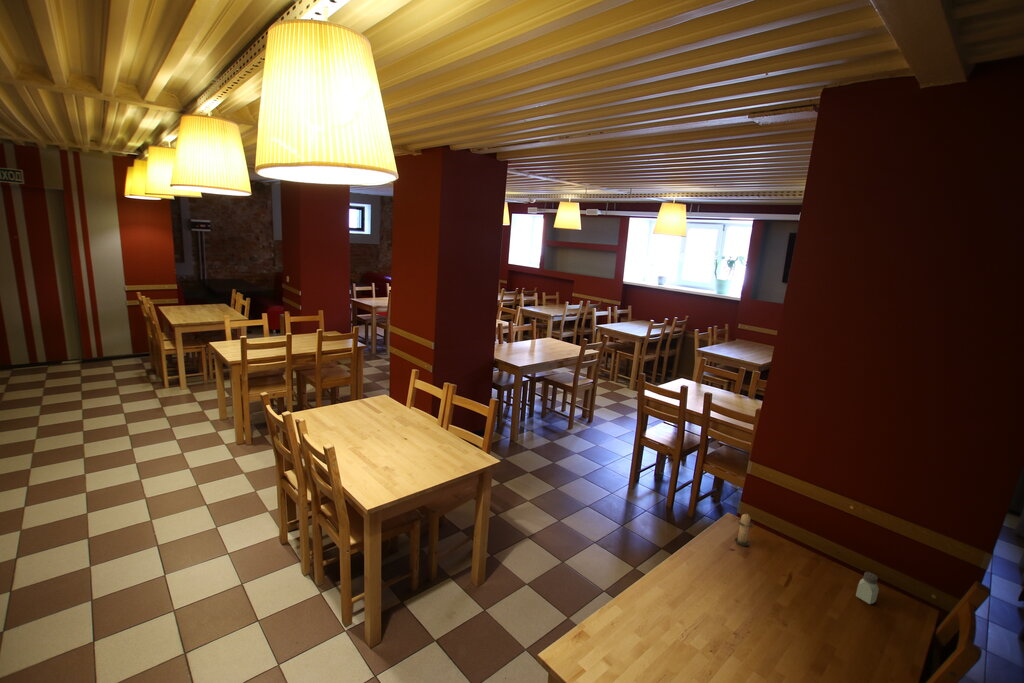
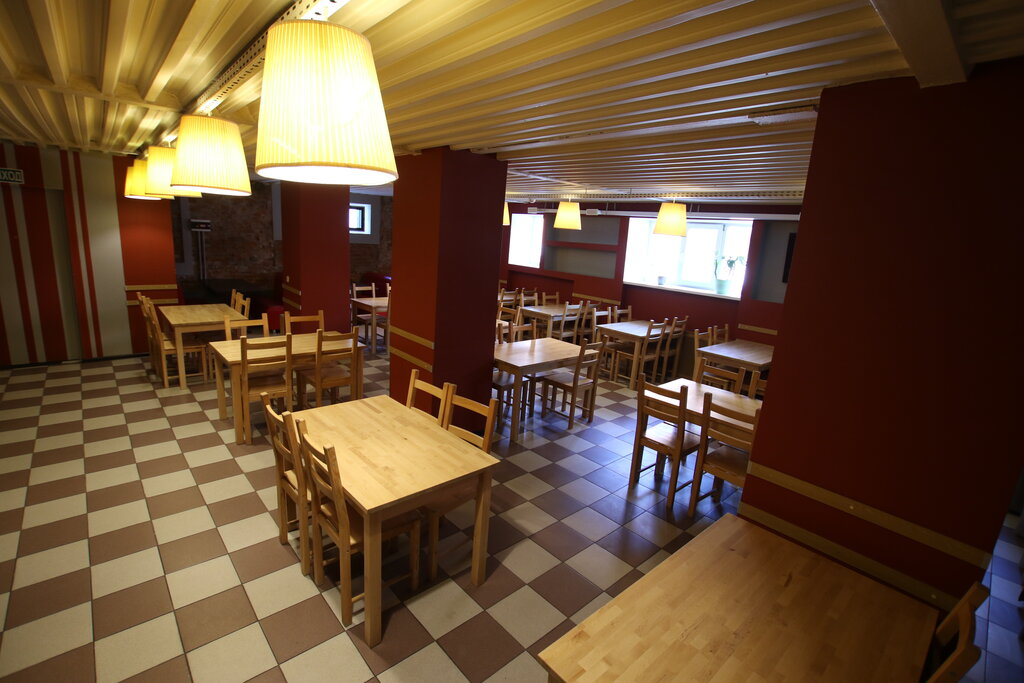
- saltshaker [855,571,880,605]
- candle [734,512,754,547]
